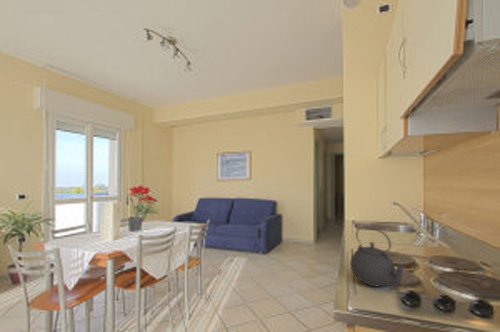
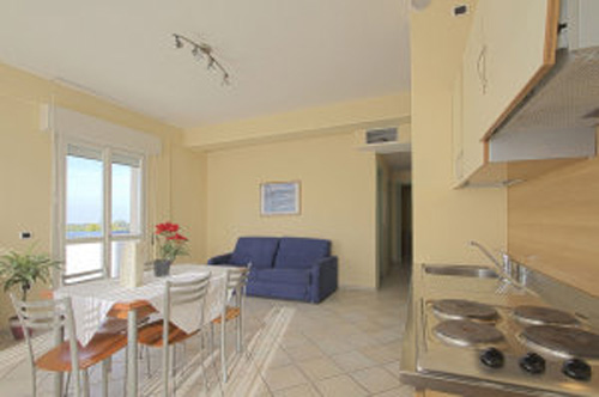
- kettle [349,226,406,288]
